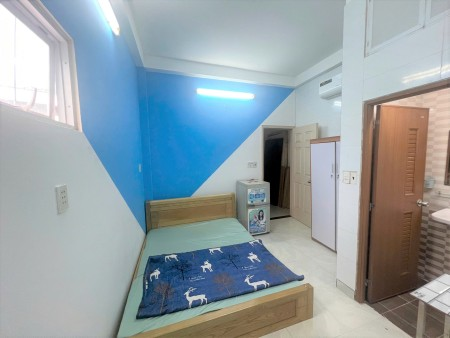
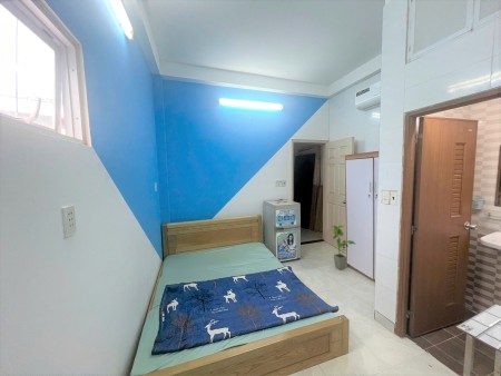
+ house plant [331,225,356,270]
